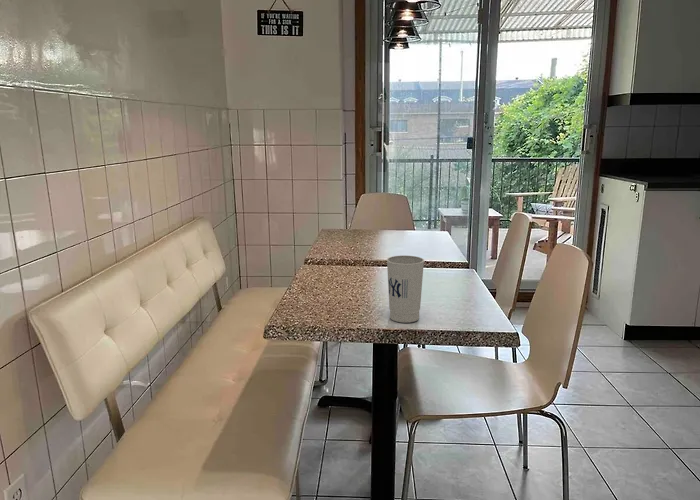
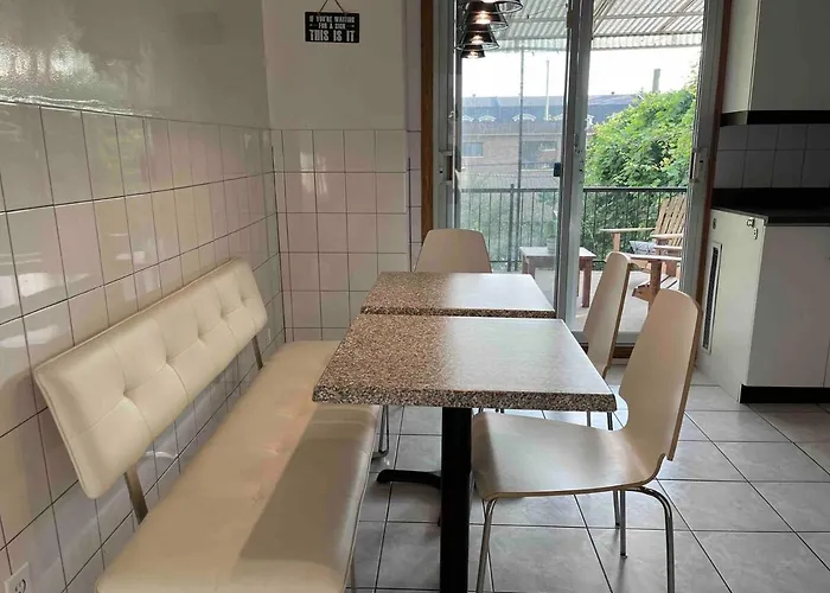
- cup [386,254,425,324]
